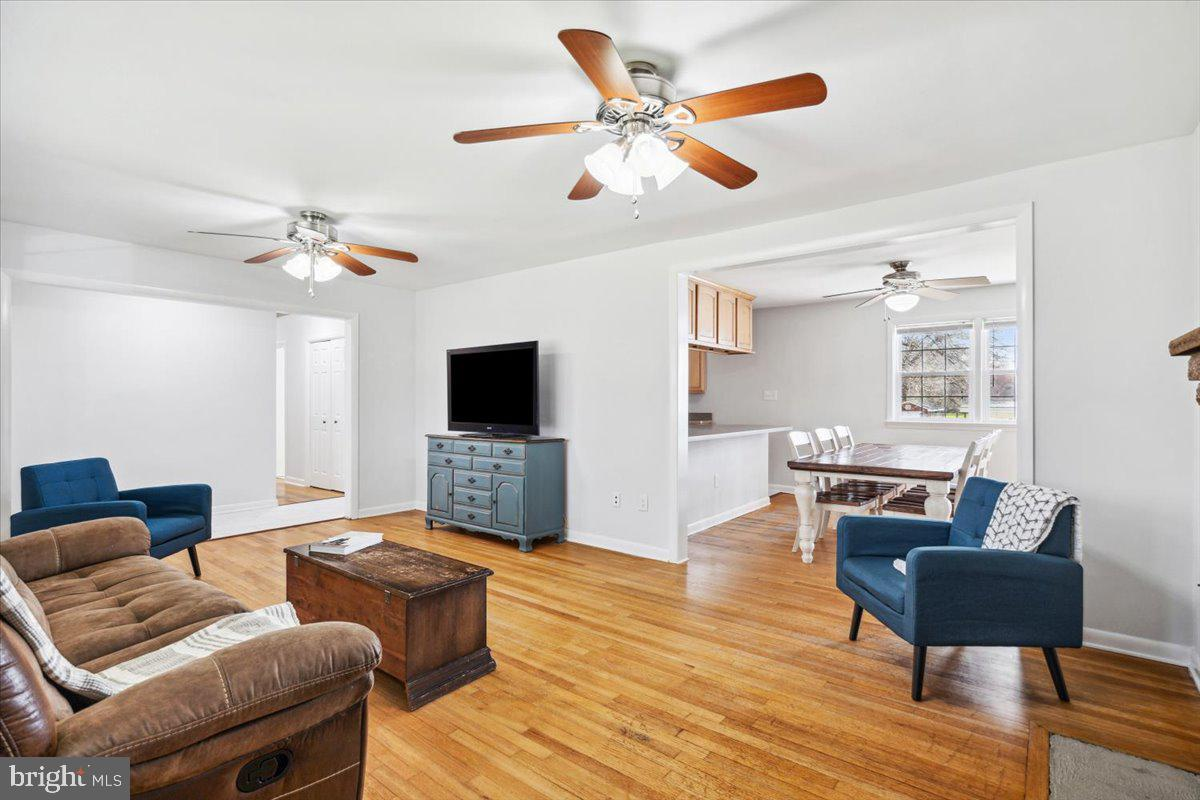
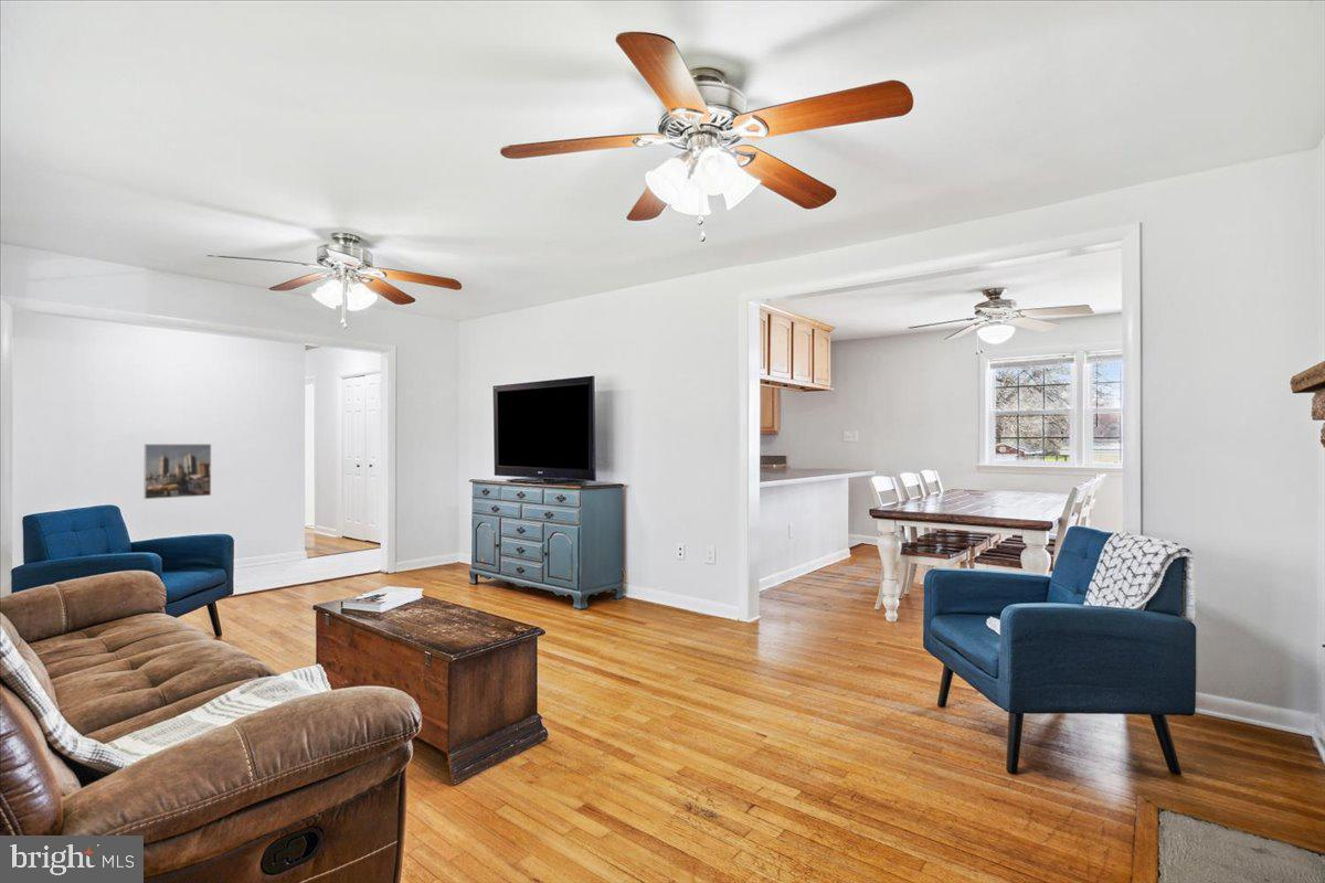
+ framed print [142,443,212,500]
